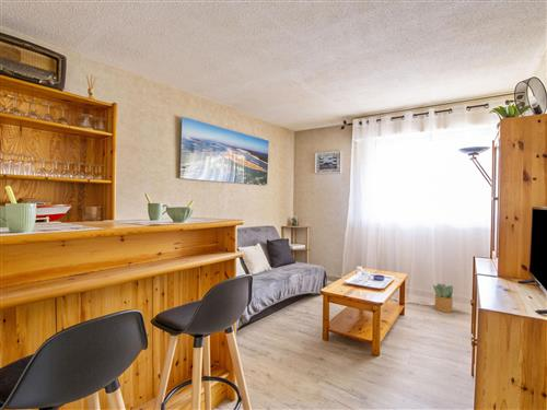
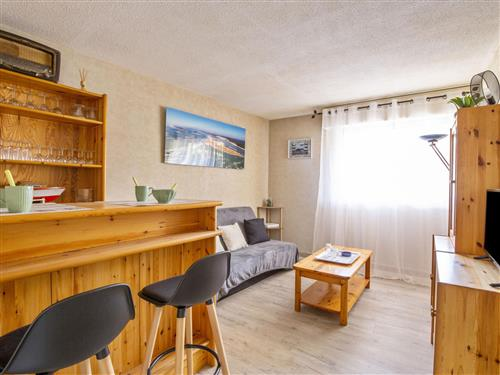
- potted plant [431,282,454,314]
